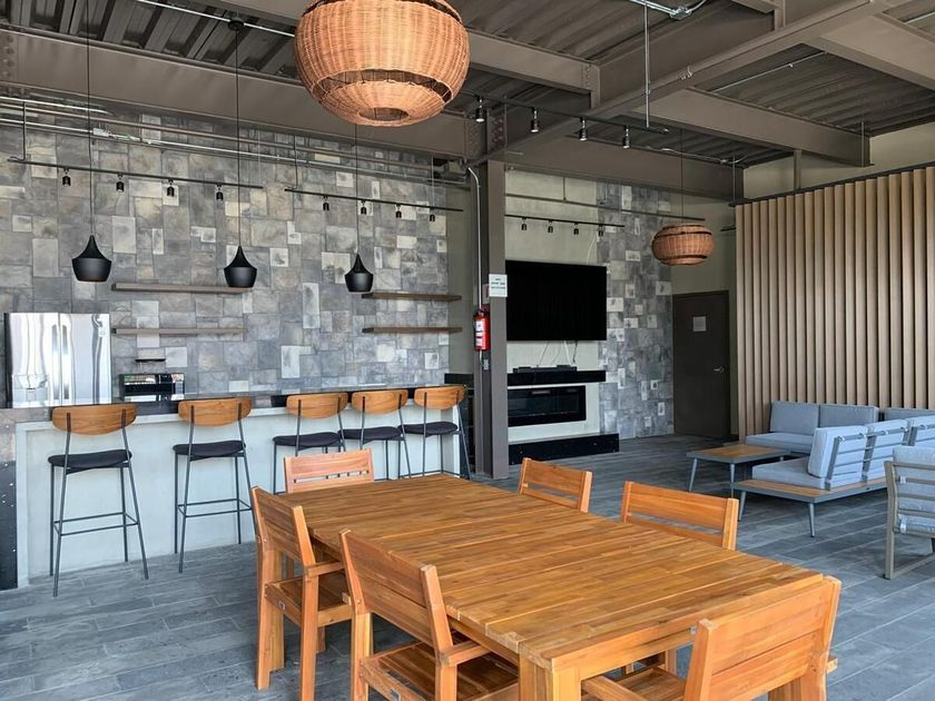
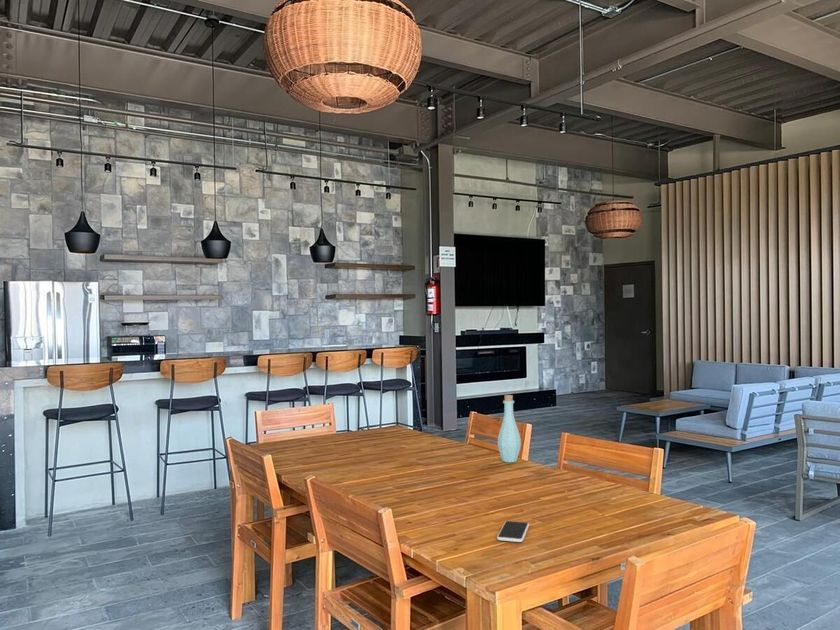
+ smartphone [496,520,530,543]
+ bottle [497,394,522,463]
